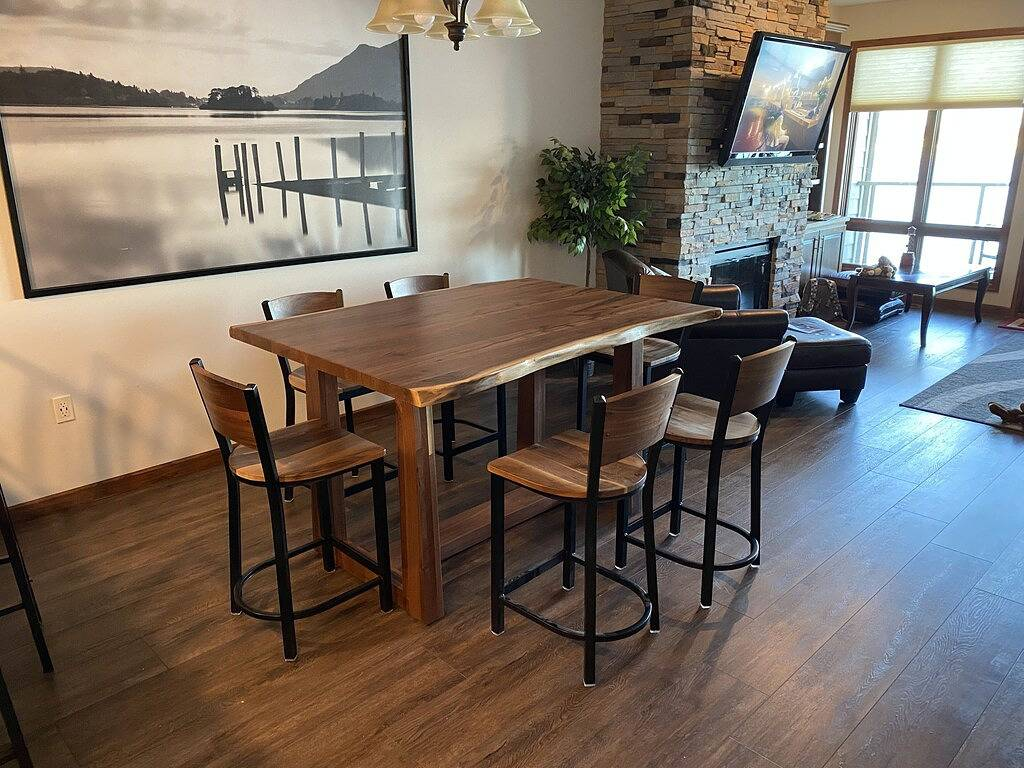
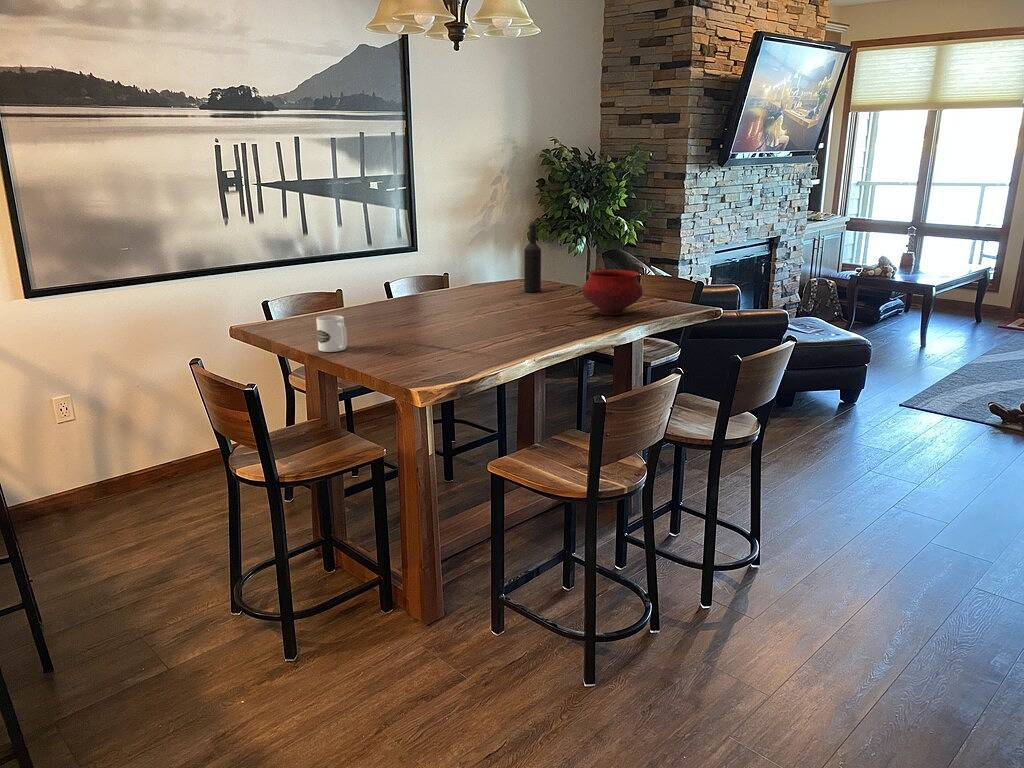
+ mug [316,314,348,353]
+ bowl [581,269,644,316]
+ wine bottle [523,220,542,293]
